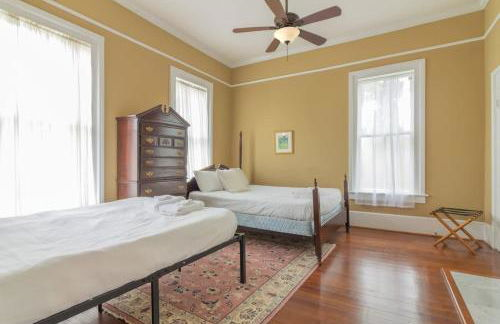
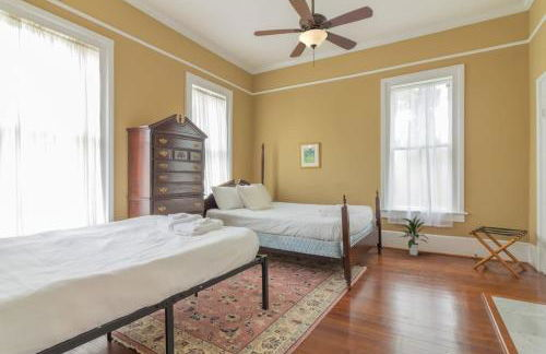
+ indoor plant [399,214,430,257]
